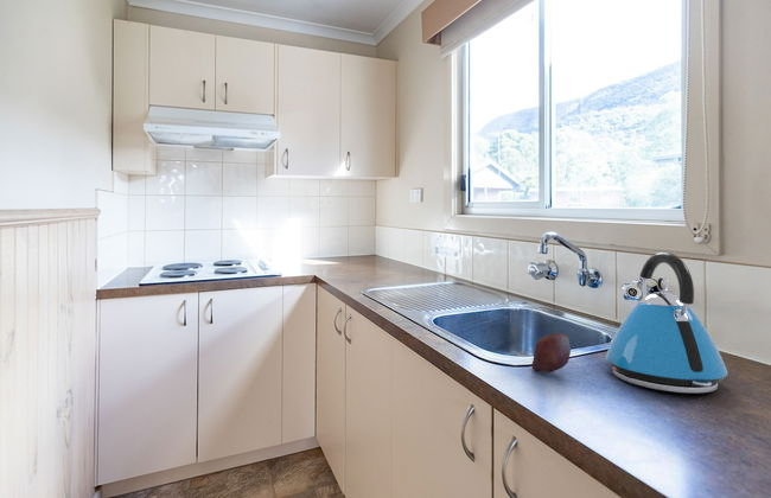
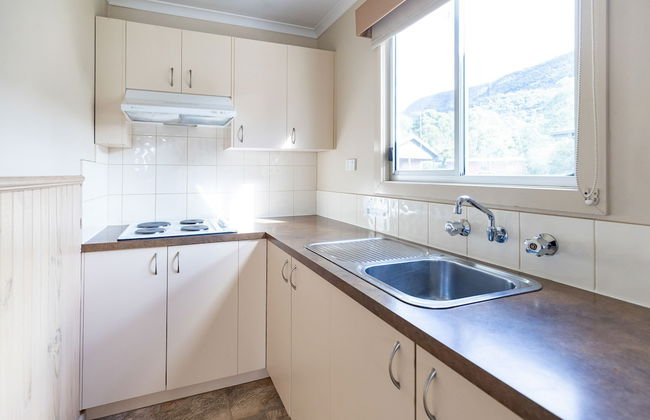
- kettle [605,251,728,395]
- apple [530,332,572,374]
